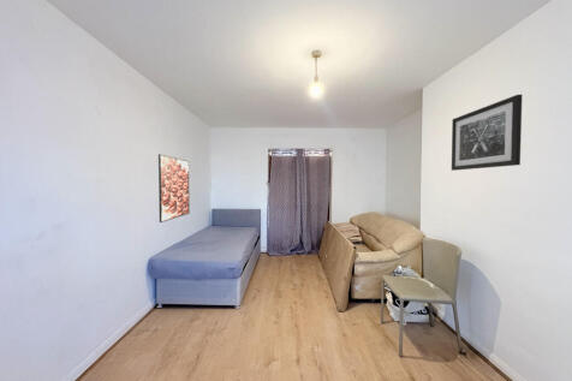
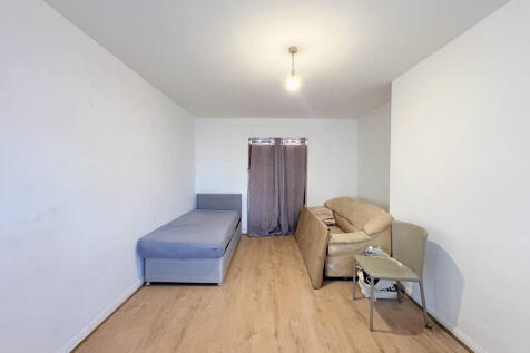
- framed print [157,153,191,224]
- wall art [451,94,523,172]
